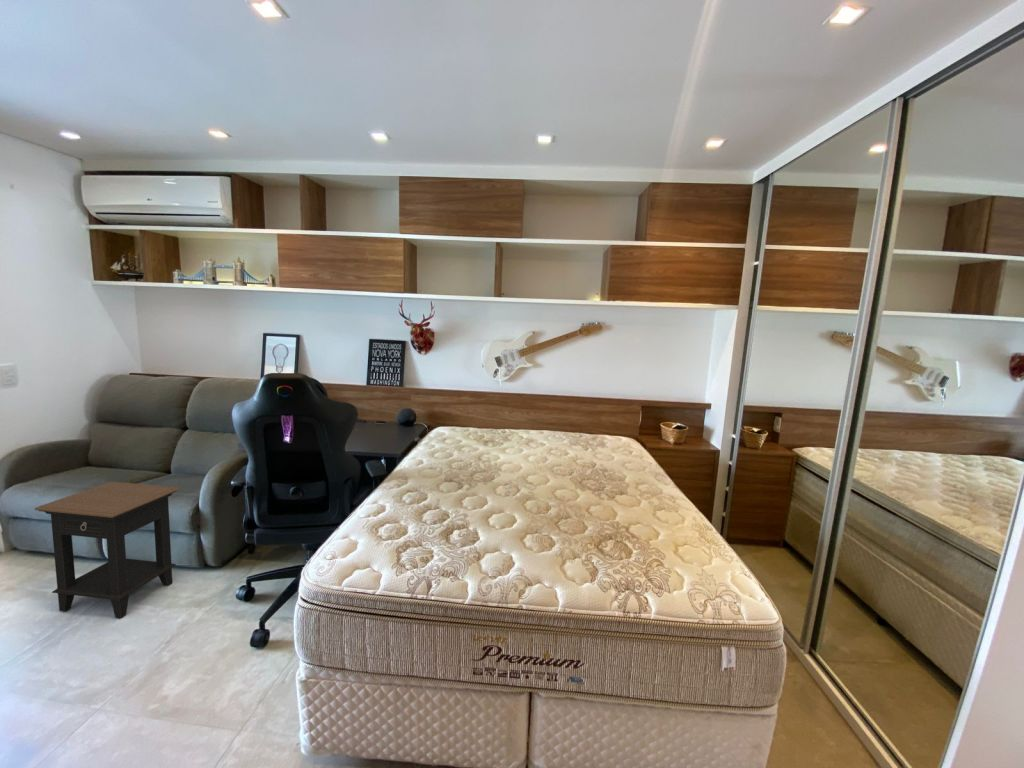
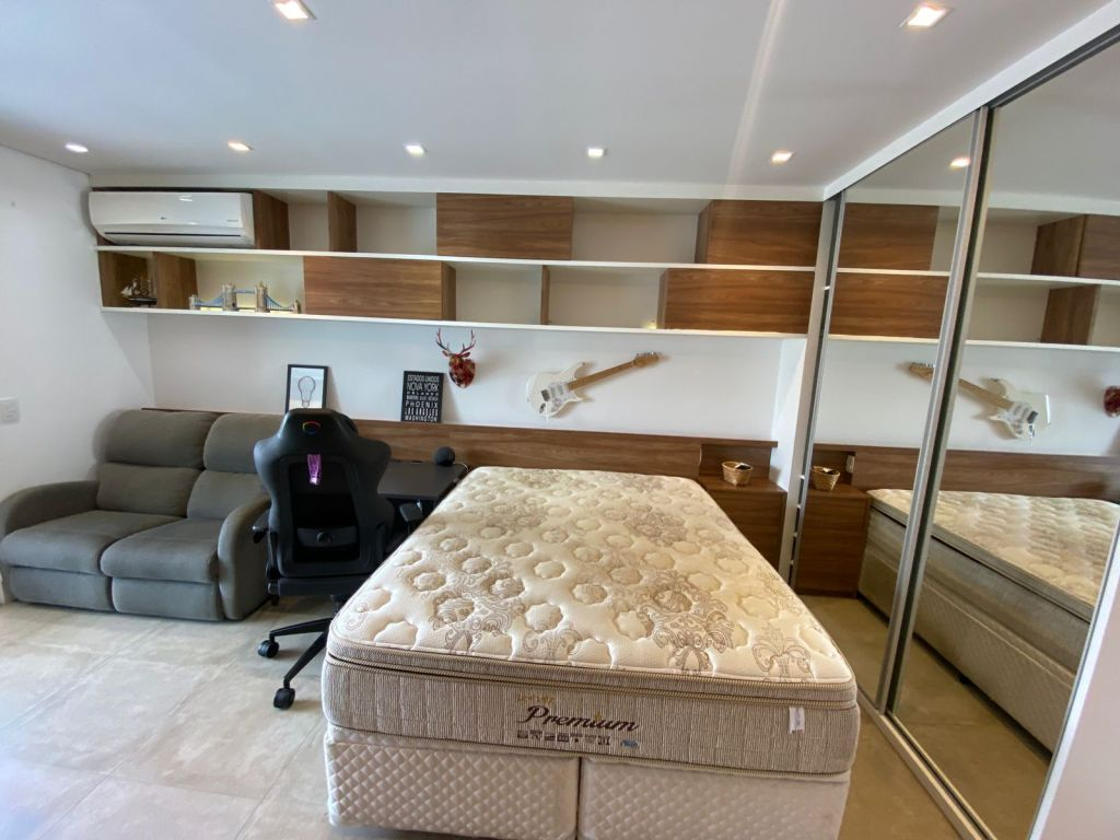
- side table [34,480,180,619]
